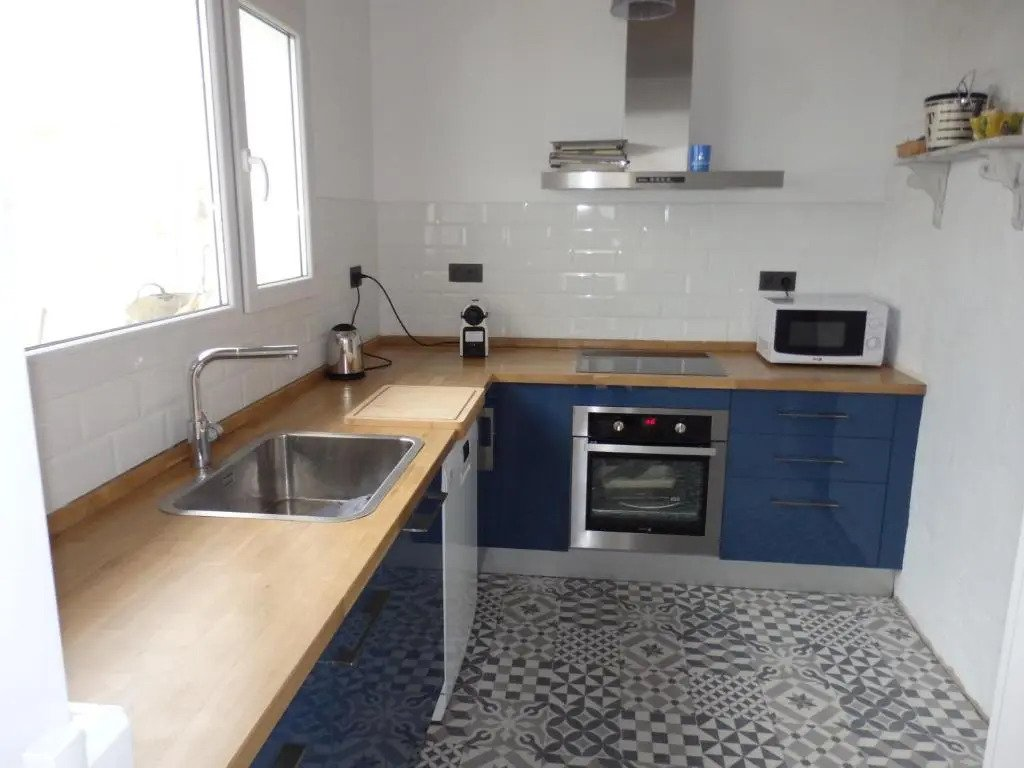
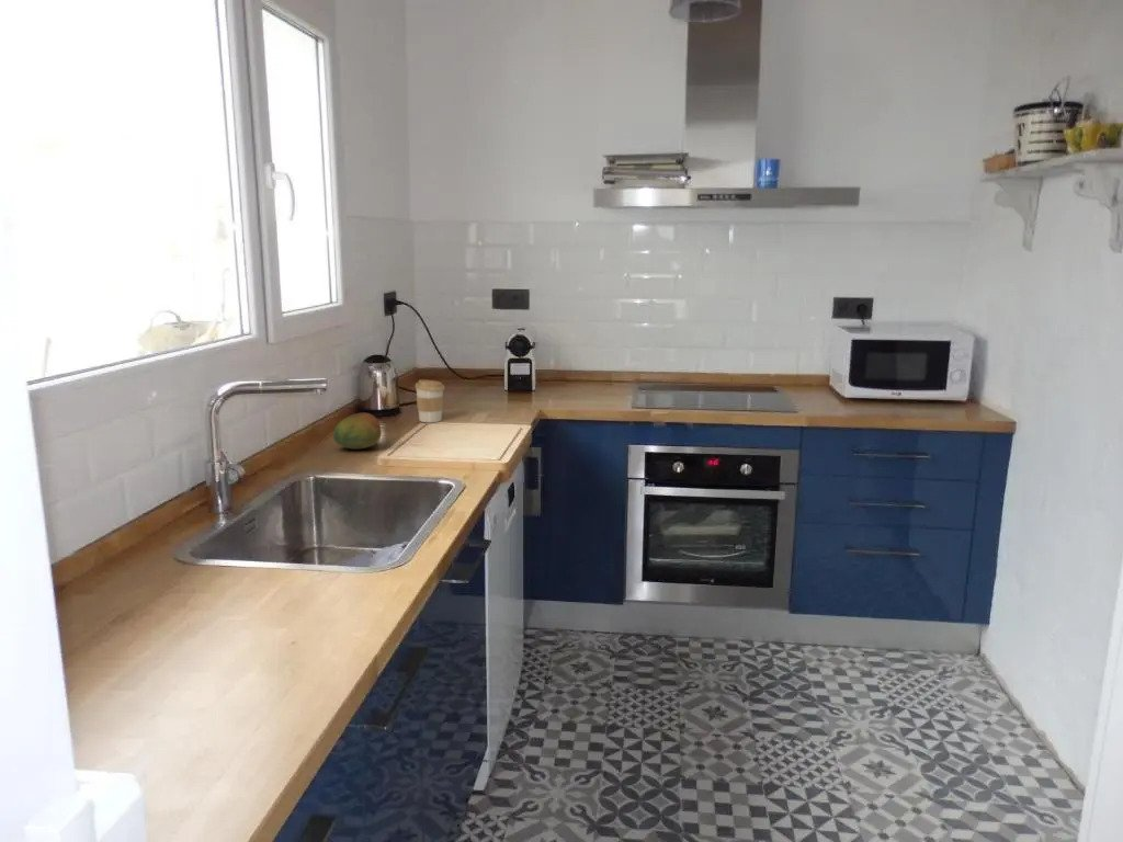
+ fruit [332,412,383,451]
+ coffee cup [415,378,445,423]
